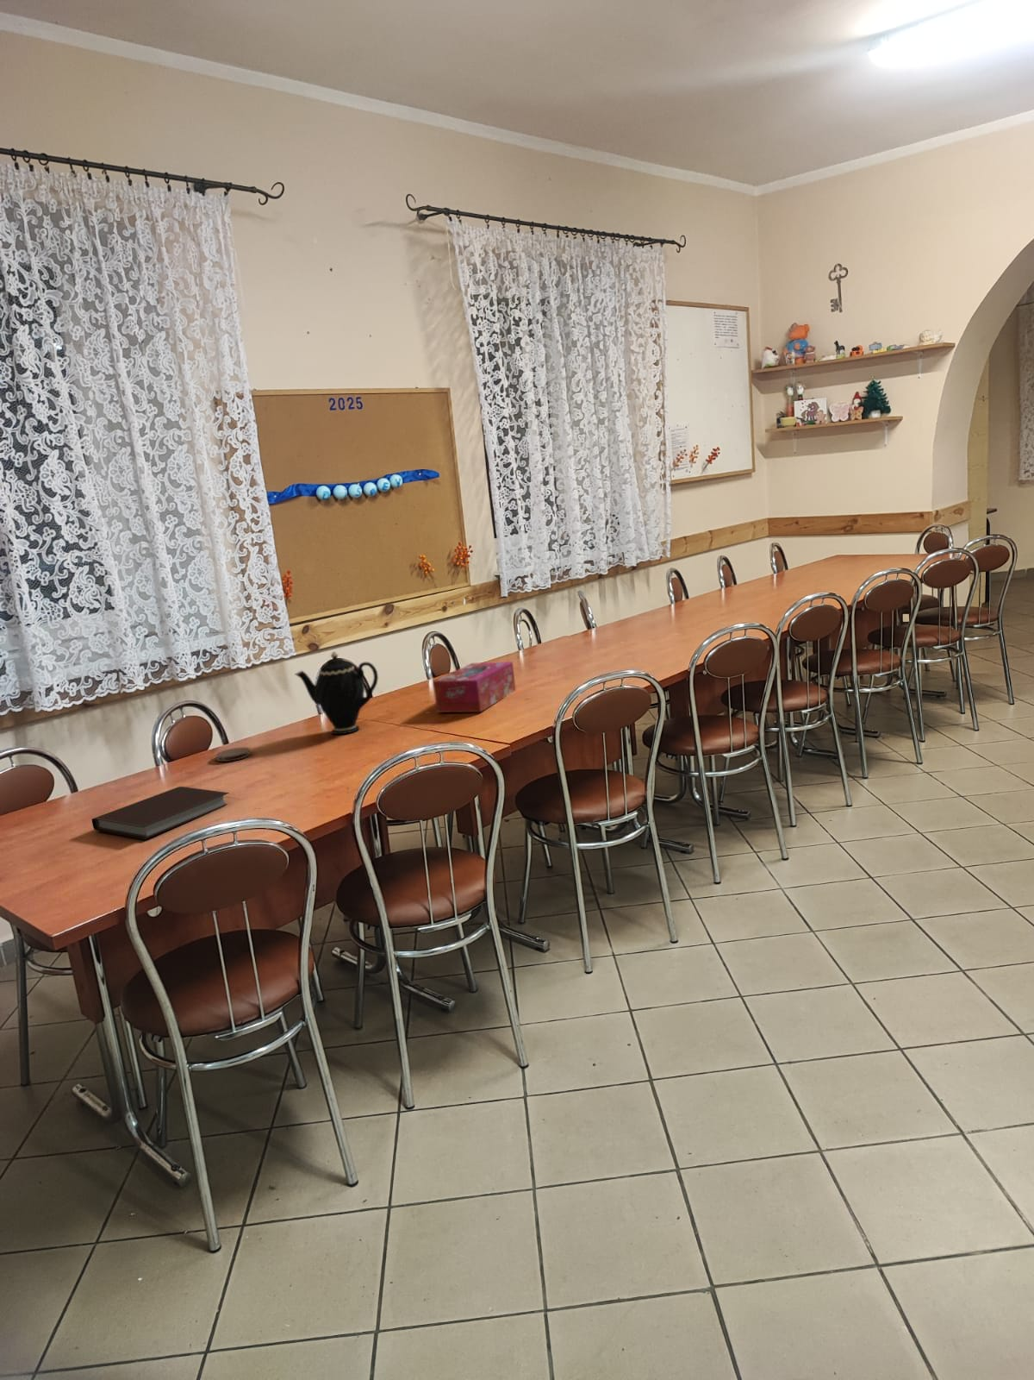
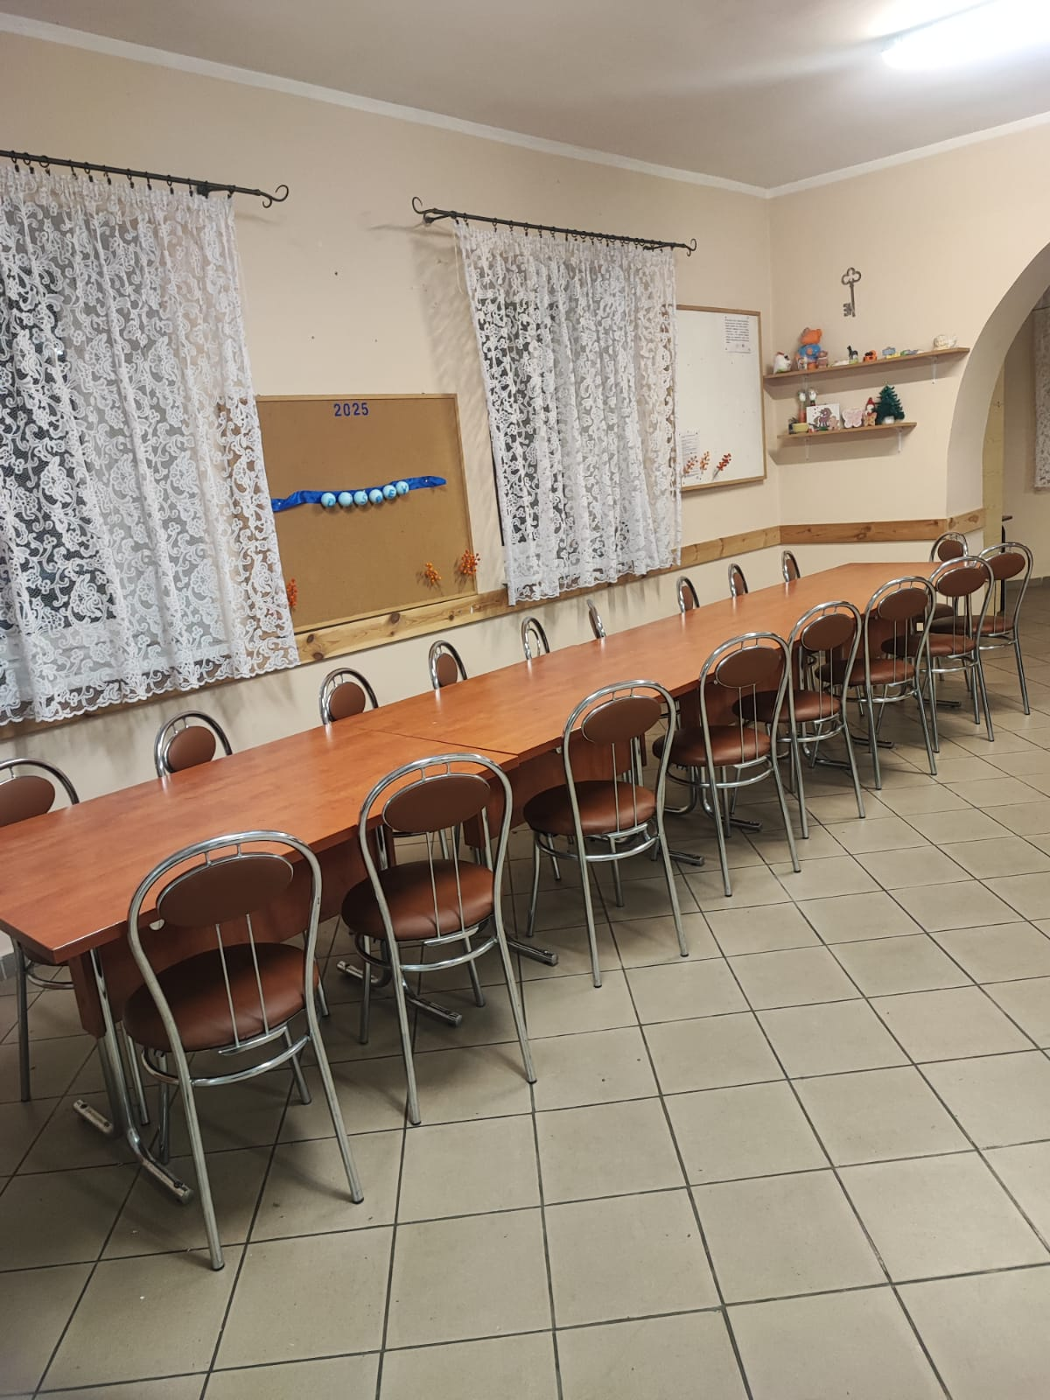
- tissue box [432,661,516,713]
- coaster [215,747,252,763]
- notebook [91,786,230,840]
- teapot [294,650,379,735]
